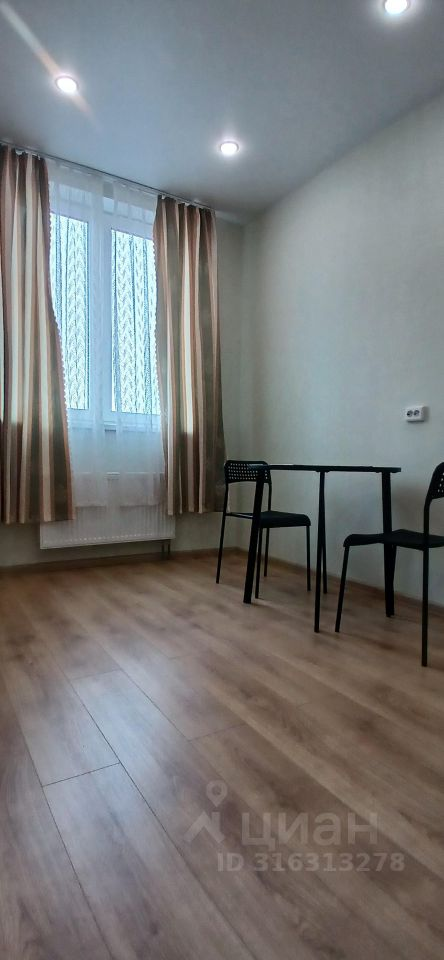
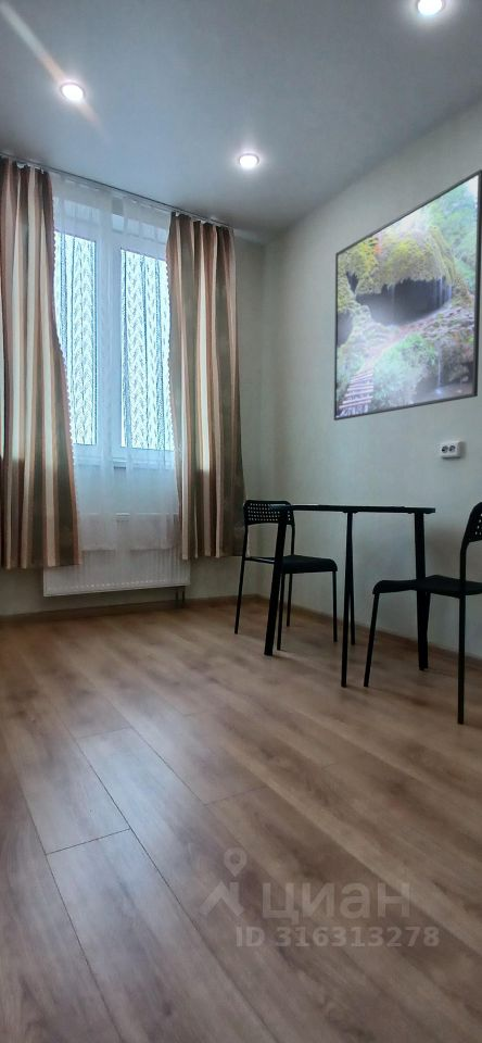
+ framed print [333,168,482,422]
